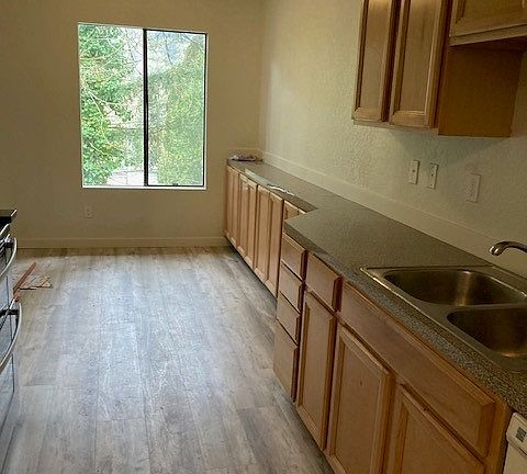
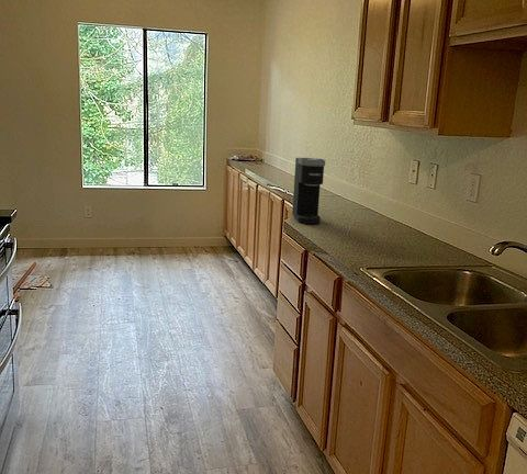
+ coffee maker [291,157,326,226]
